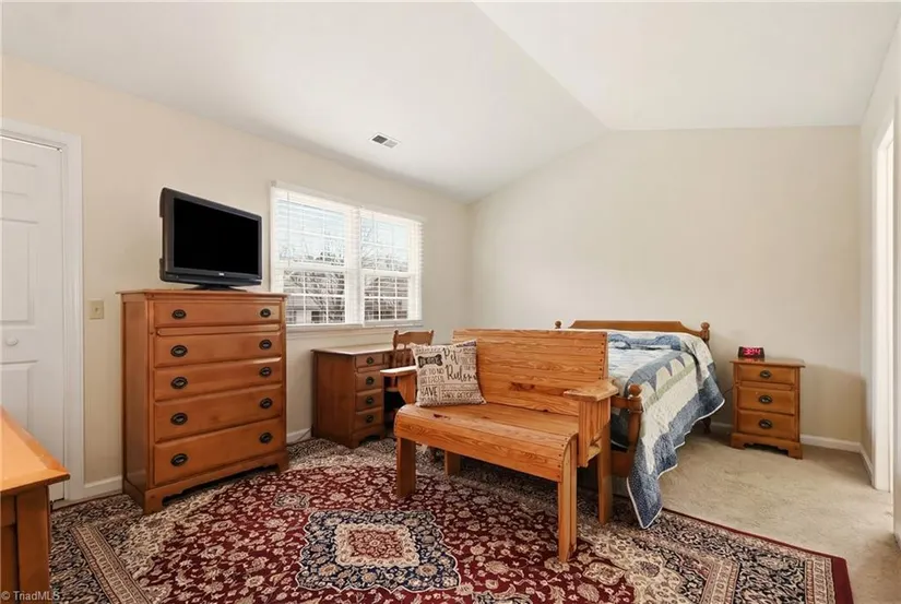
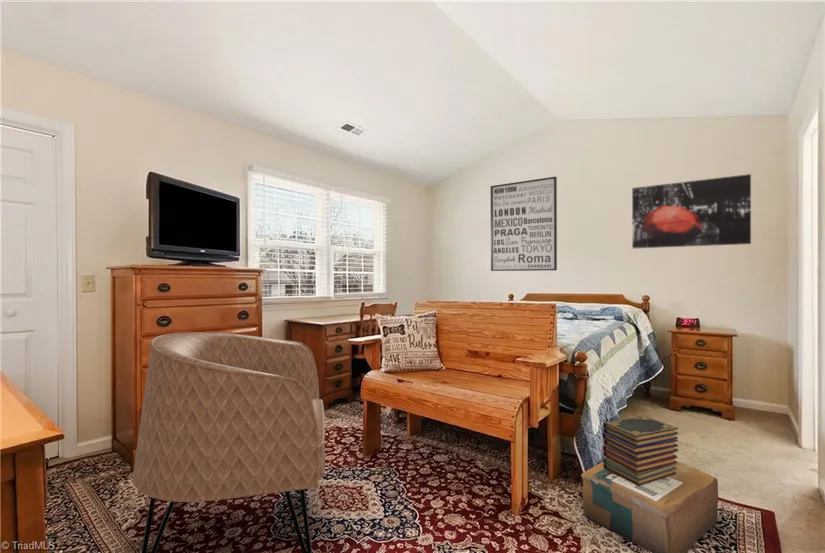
+ book stack [601,414,679,486]
+ wall art [631,173,752,249]
+ wall art [490,175,558,272]
+ armchair [132,331,326,553]
+ cardboard box [580,461,719,553]
